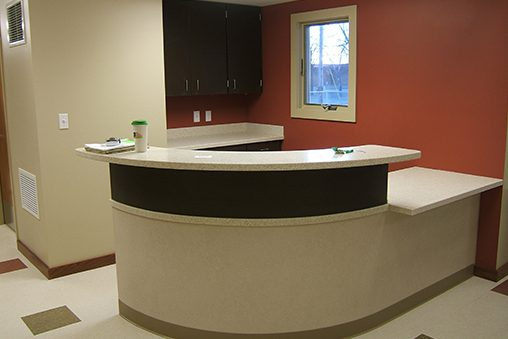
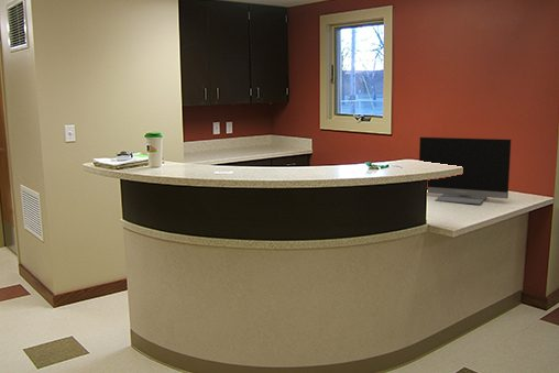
+ monitor [418,136,512,206]
